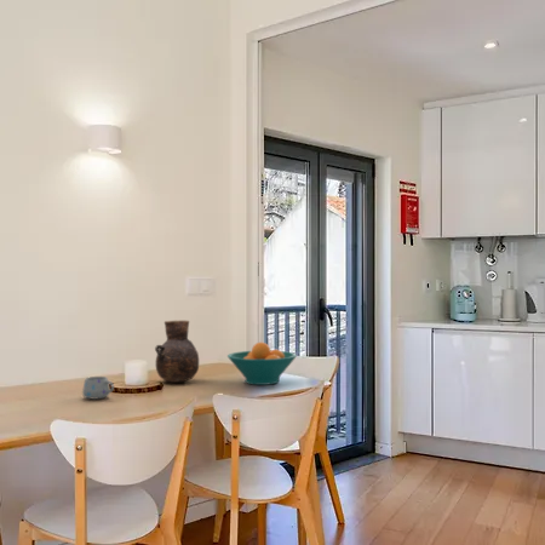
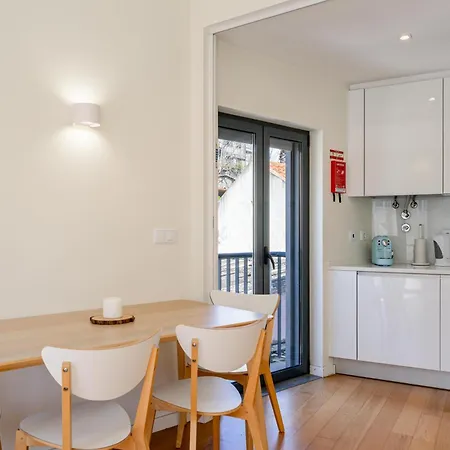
- mug [81,375,115,401]
- vase [154,320,200,384]
- fruit bowl [226,342,298,386]
